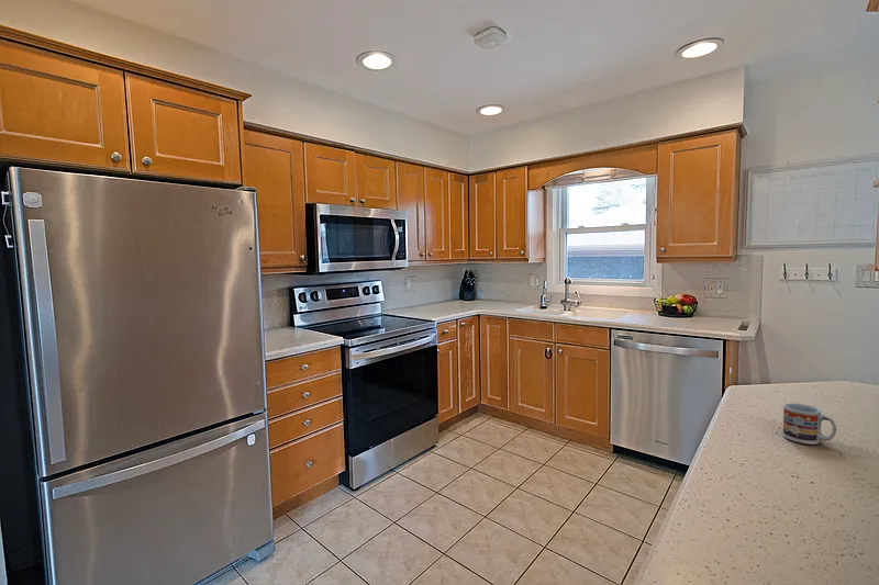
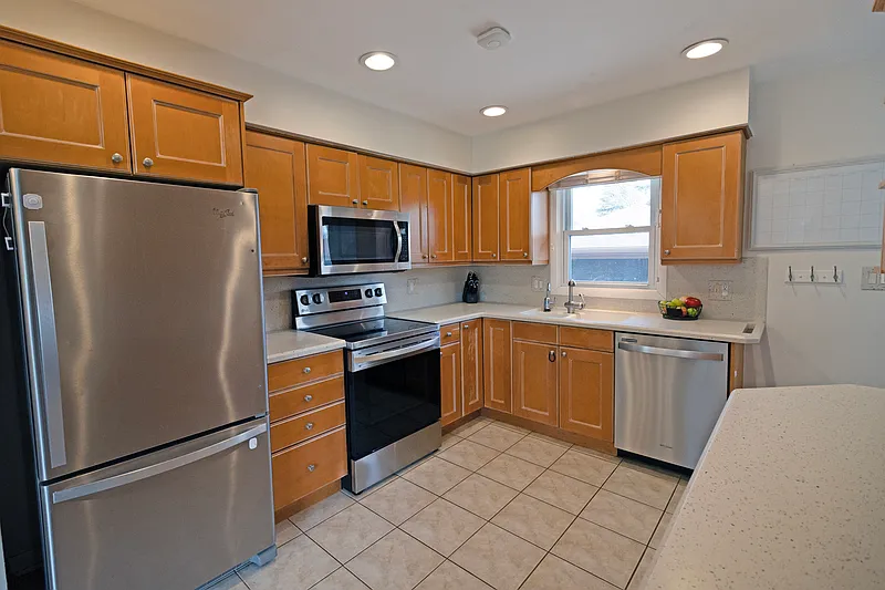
- cup [782,403,837,446]
